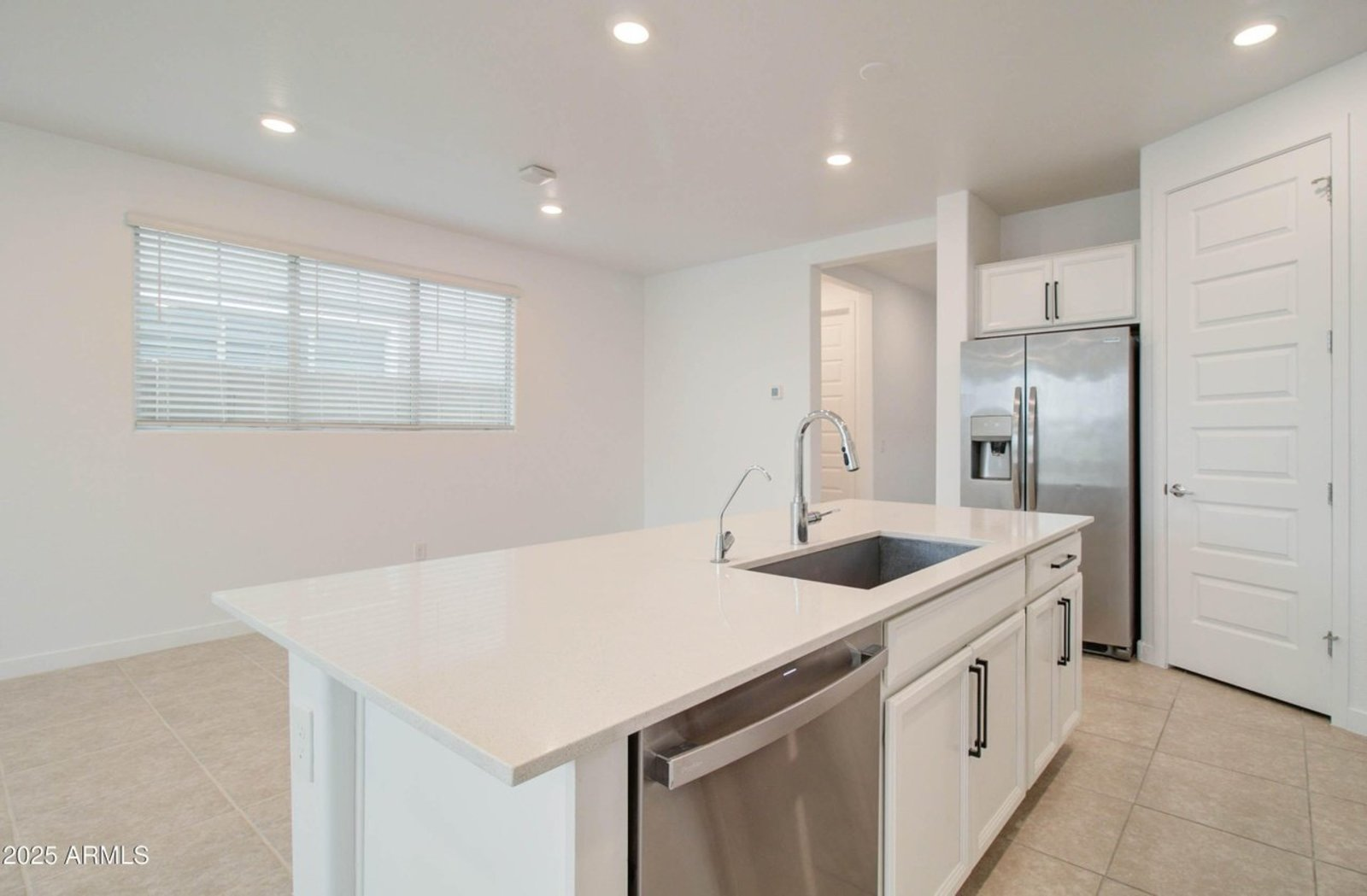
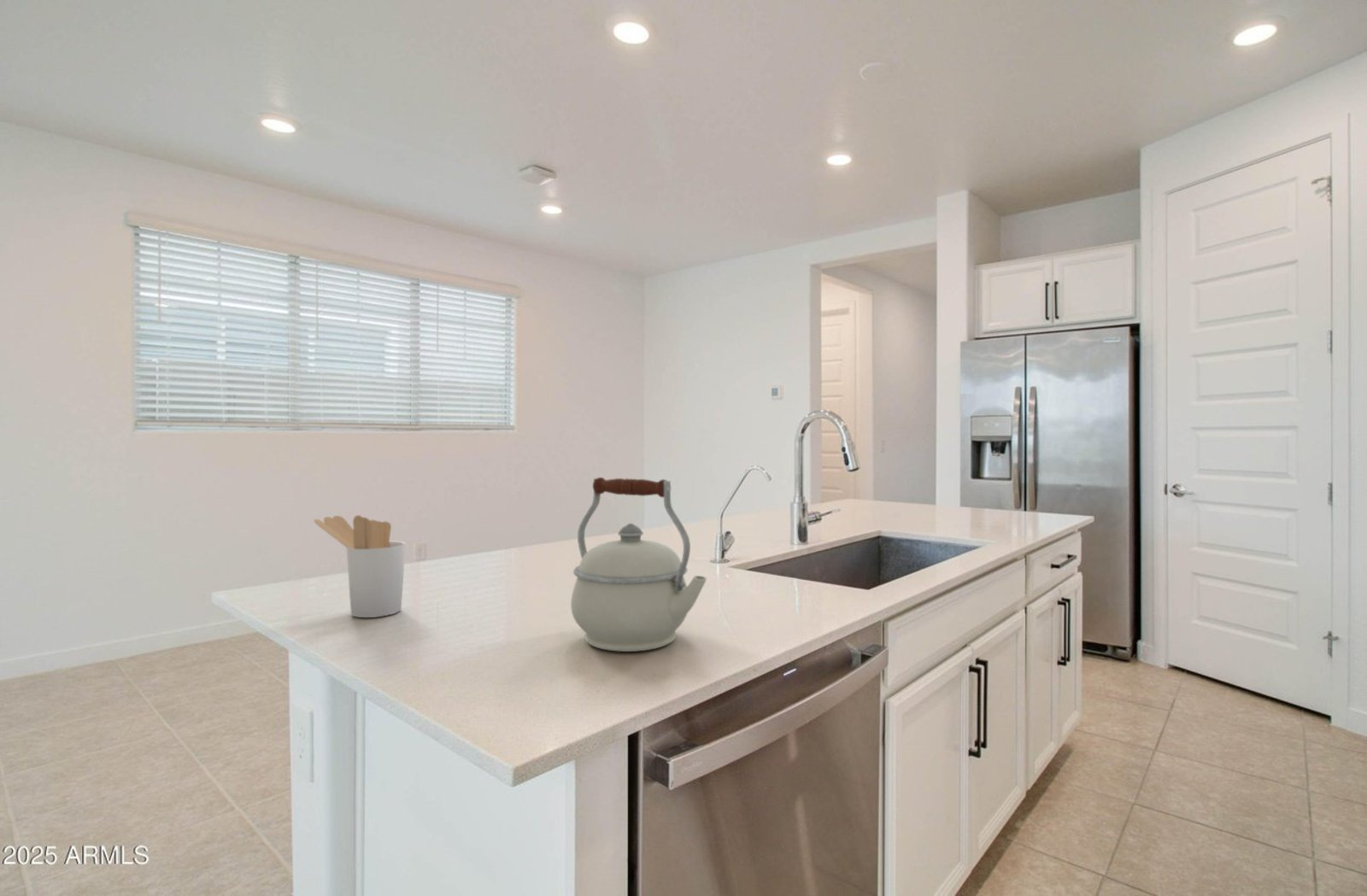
+ kettle [570,477,707,653]
+ utensil holder [314,514,407,618]
